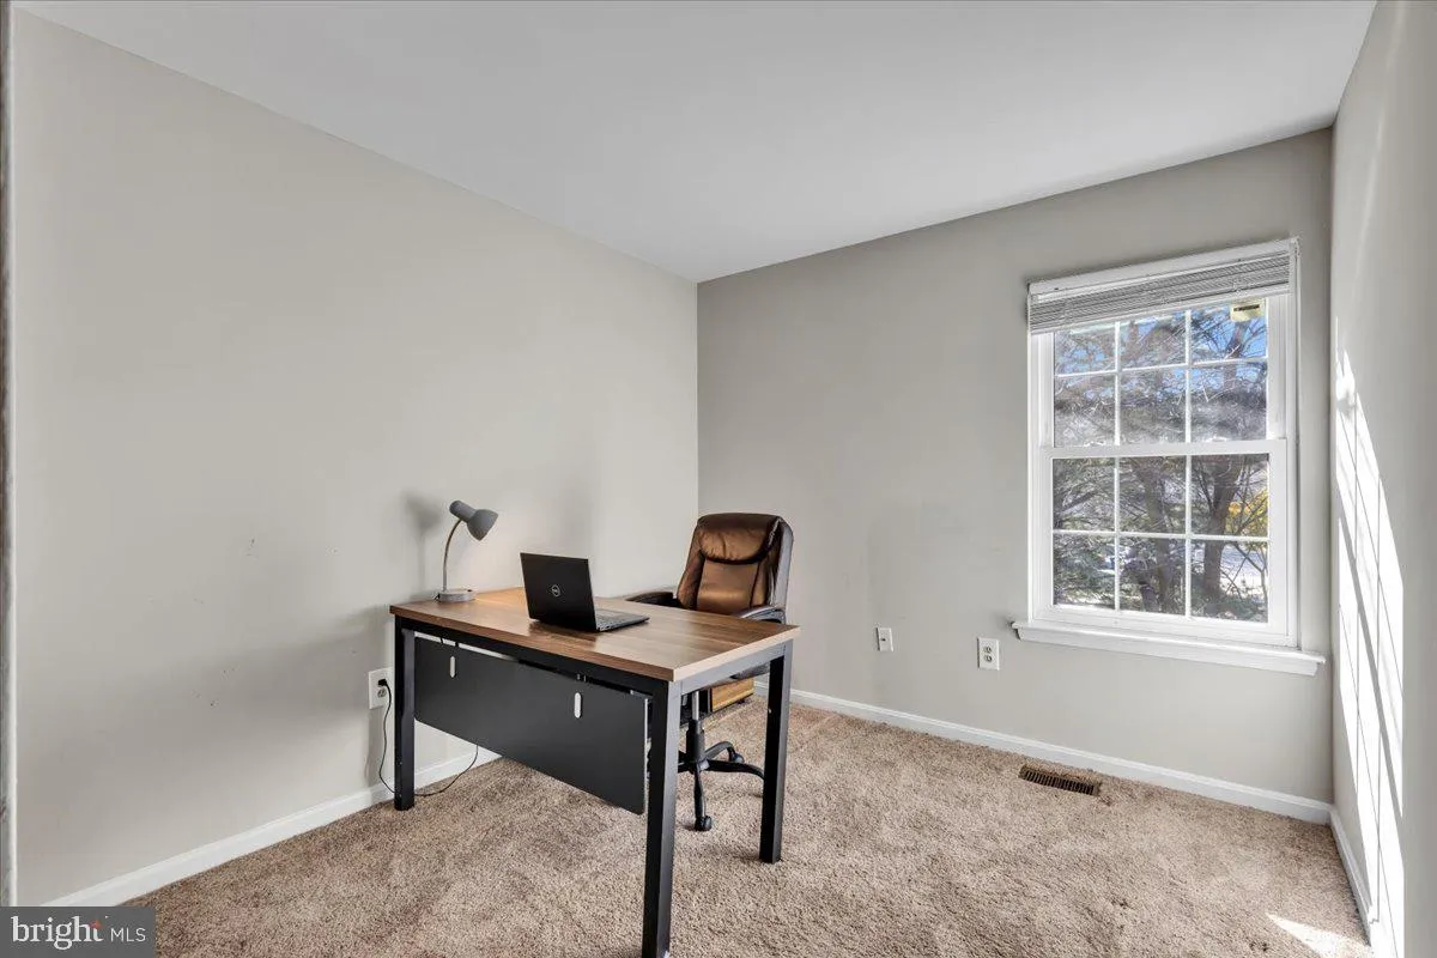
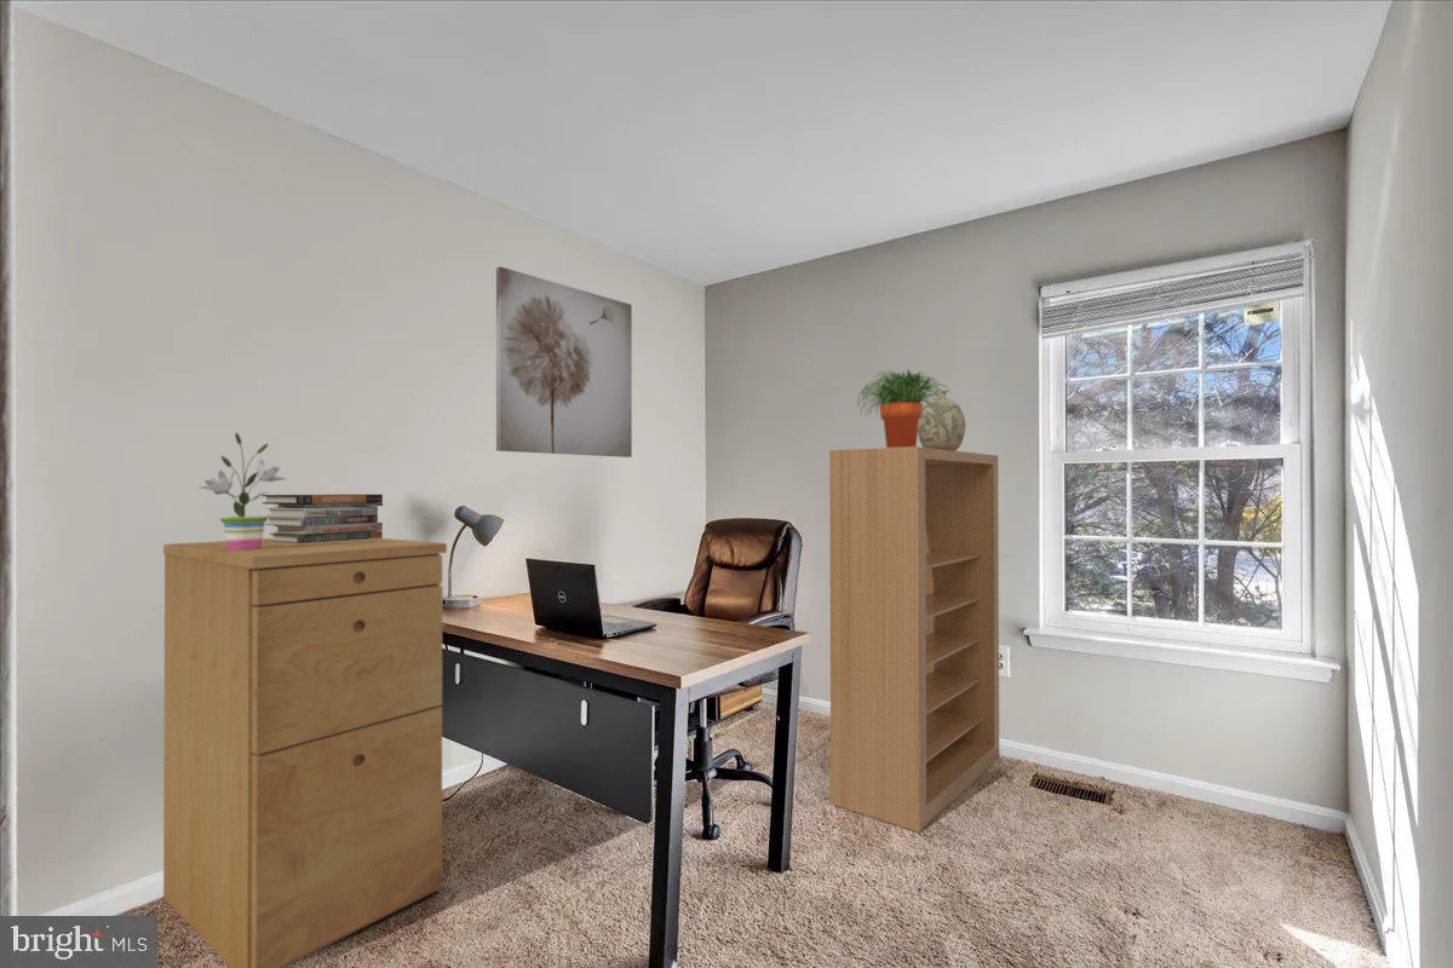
+ filing cabinet [162,537,448,968]
+ decorative vase [918,390,966,451]
+ book stack [262,494,384,543]
+ potted plant [856,368,951,448]
+ potted plant [197,432,288,551]
+ wall art [495,265,633,459]
+ bookshelf [828,445,1000,834]
